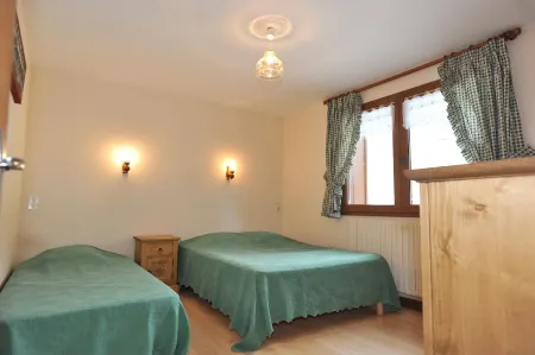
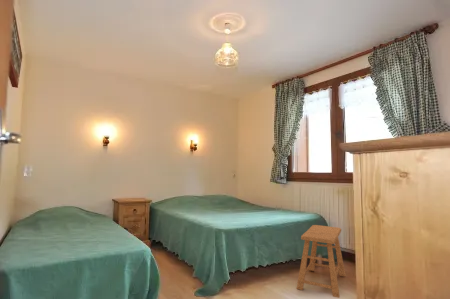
+ stool [296,224,346,299]
